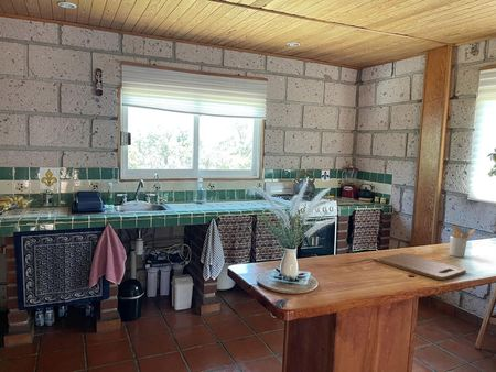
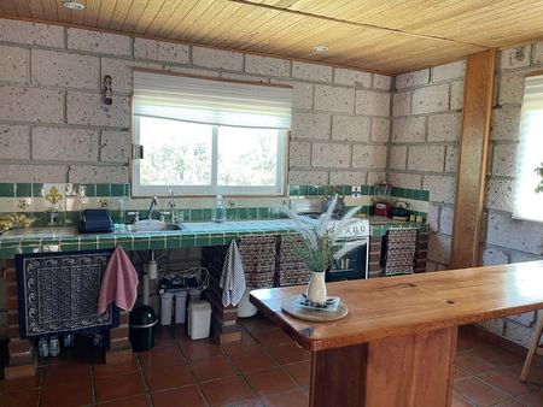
- utensil holder [449,225,477,258]
- cutting board [377,252,467,282]
